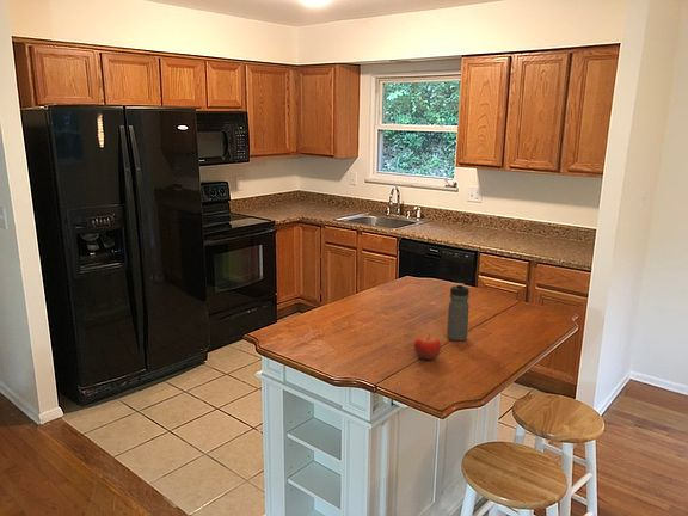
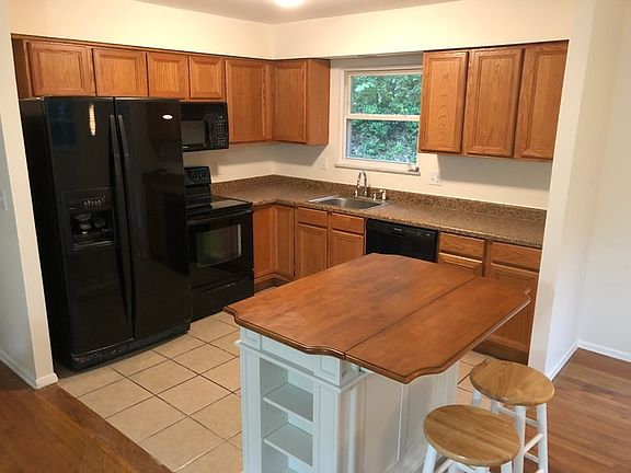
- fruit [413,332,442,361]
- water bottle [446,282,471,342]
